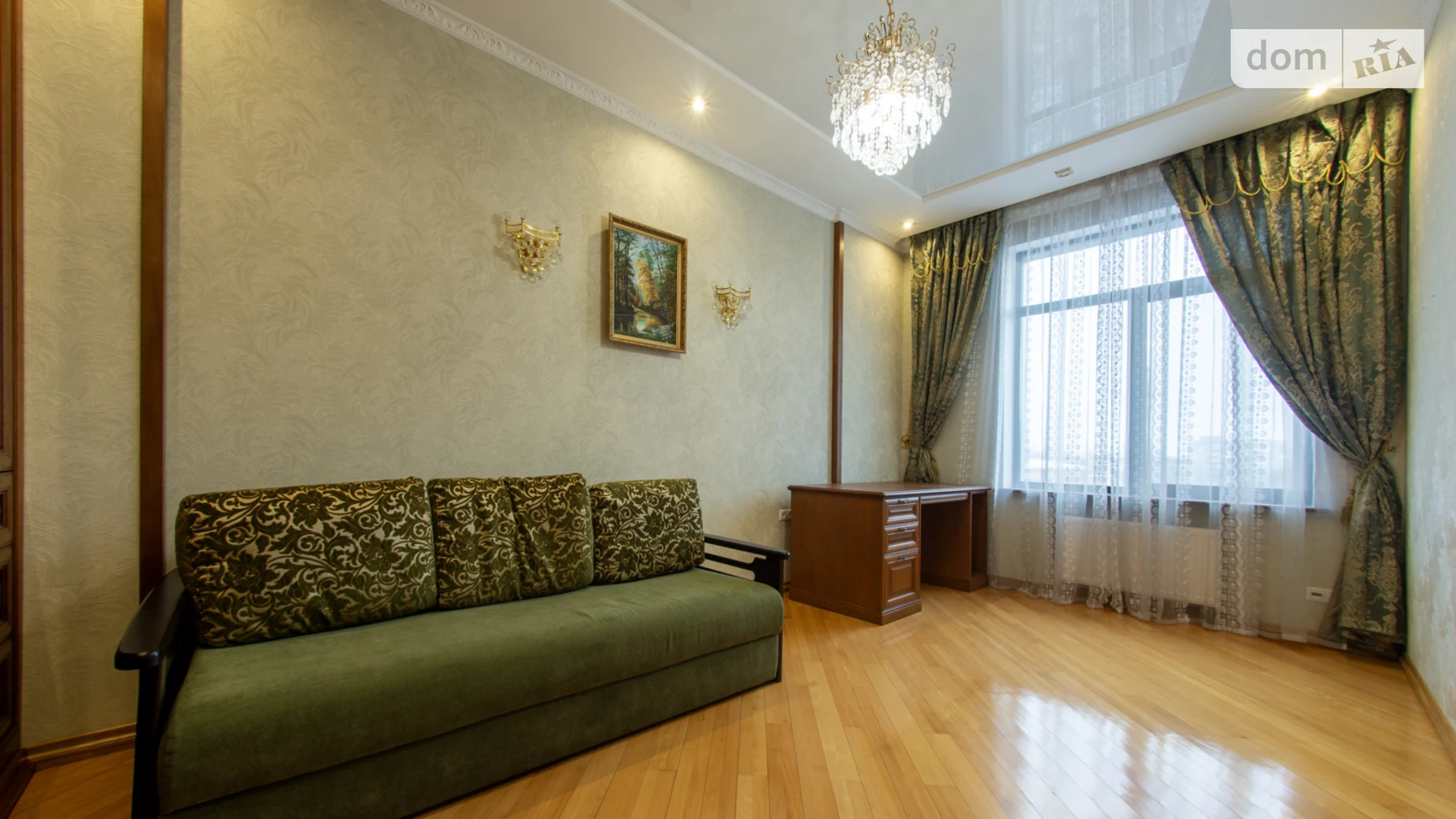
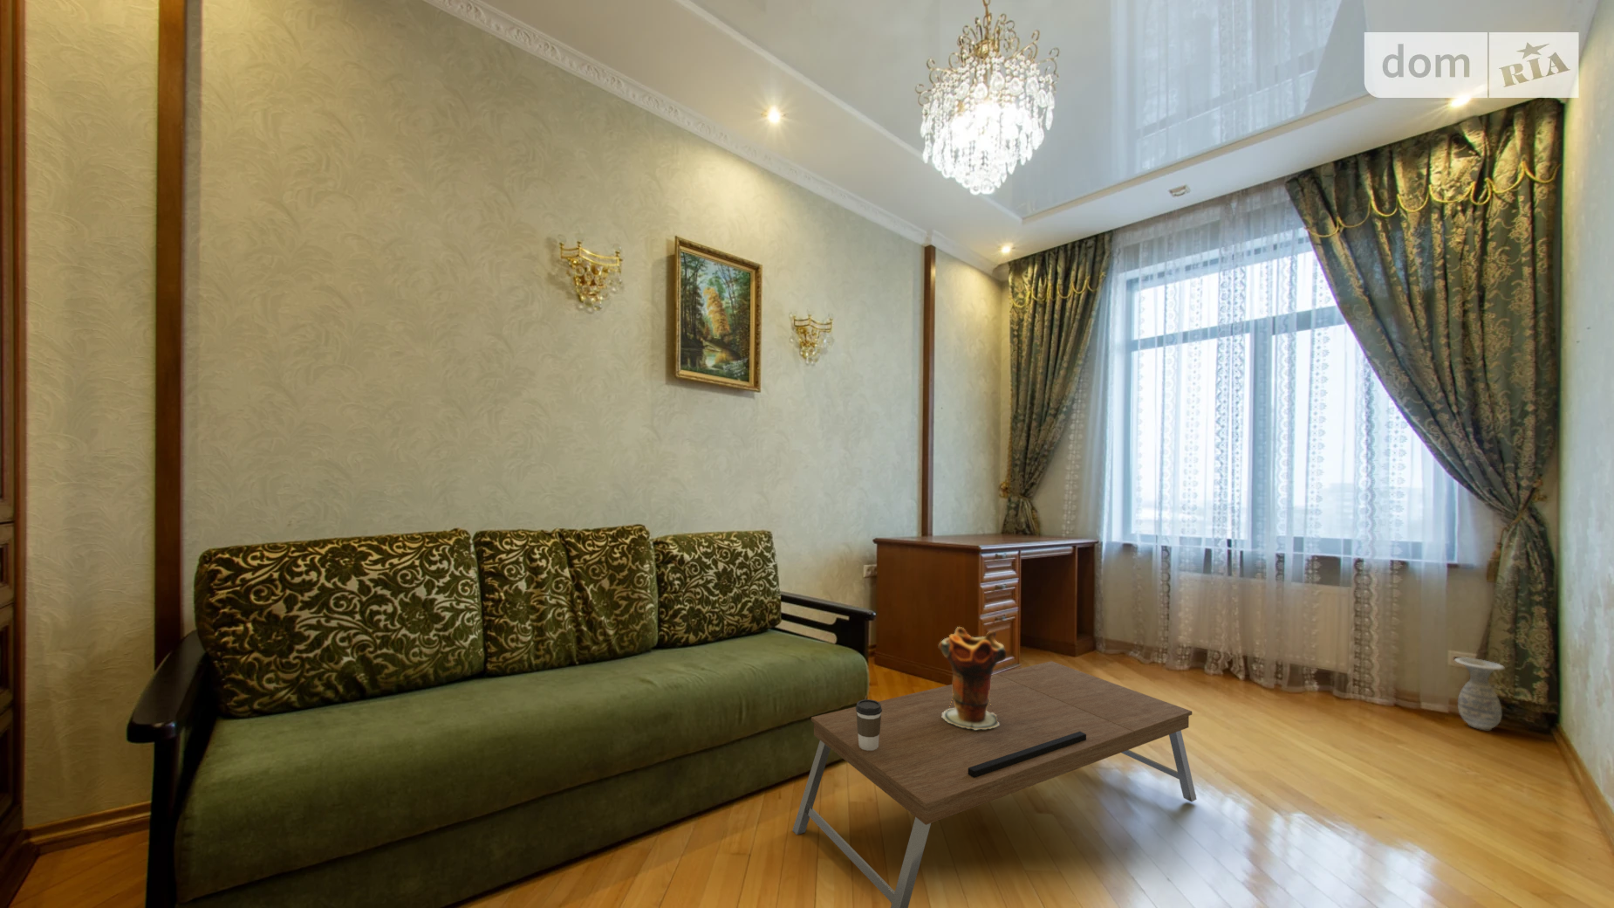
+ coffee table [791,660,1197,908]
+ decorative vase [937,626,1007,730]
+ ceramic jug [1453,656,1505,731]
+ coffee cup [855,698,882,751]
